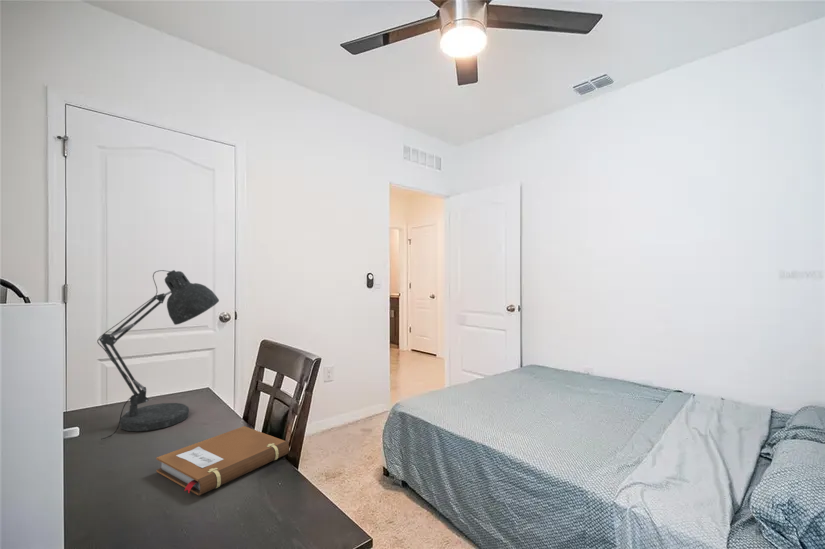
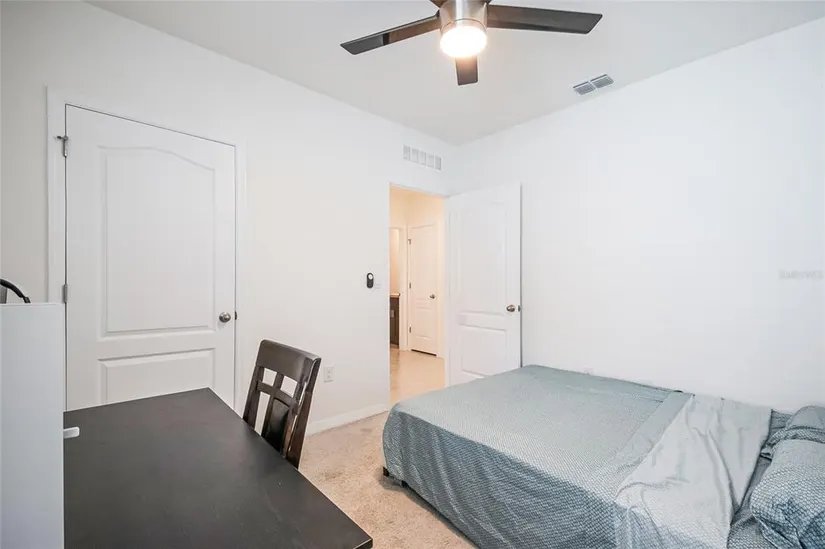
- desk lamp [96,269,220,440]
- notebook [155,425,290,496]
